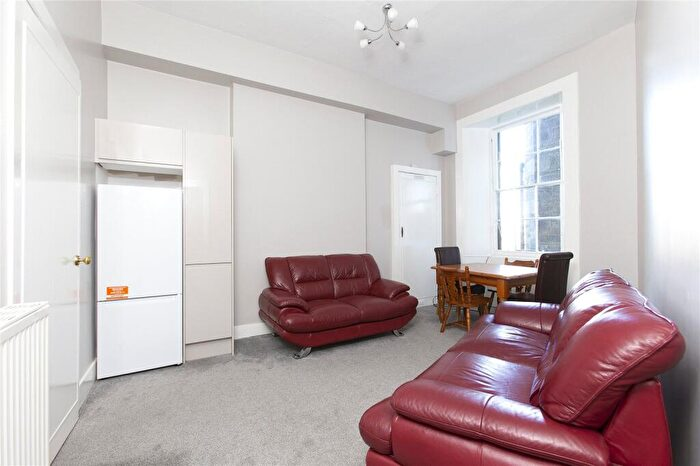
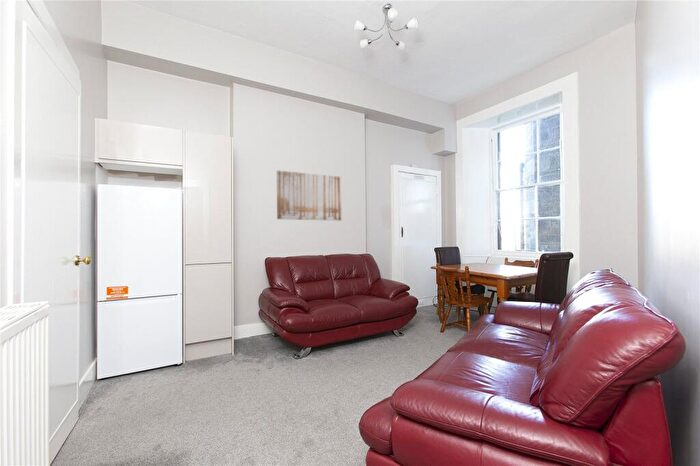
+ wall art [276,170,343,222]
